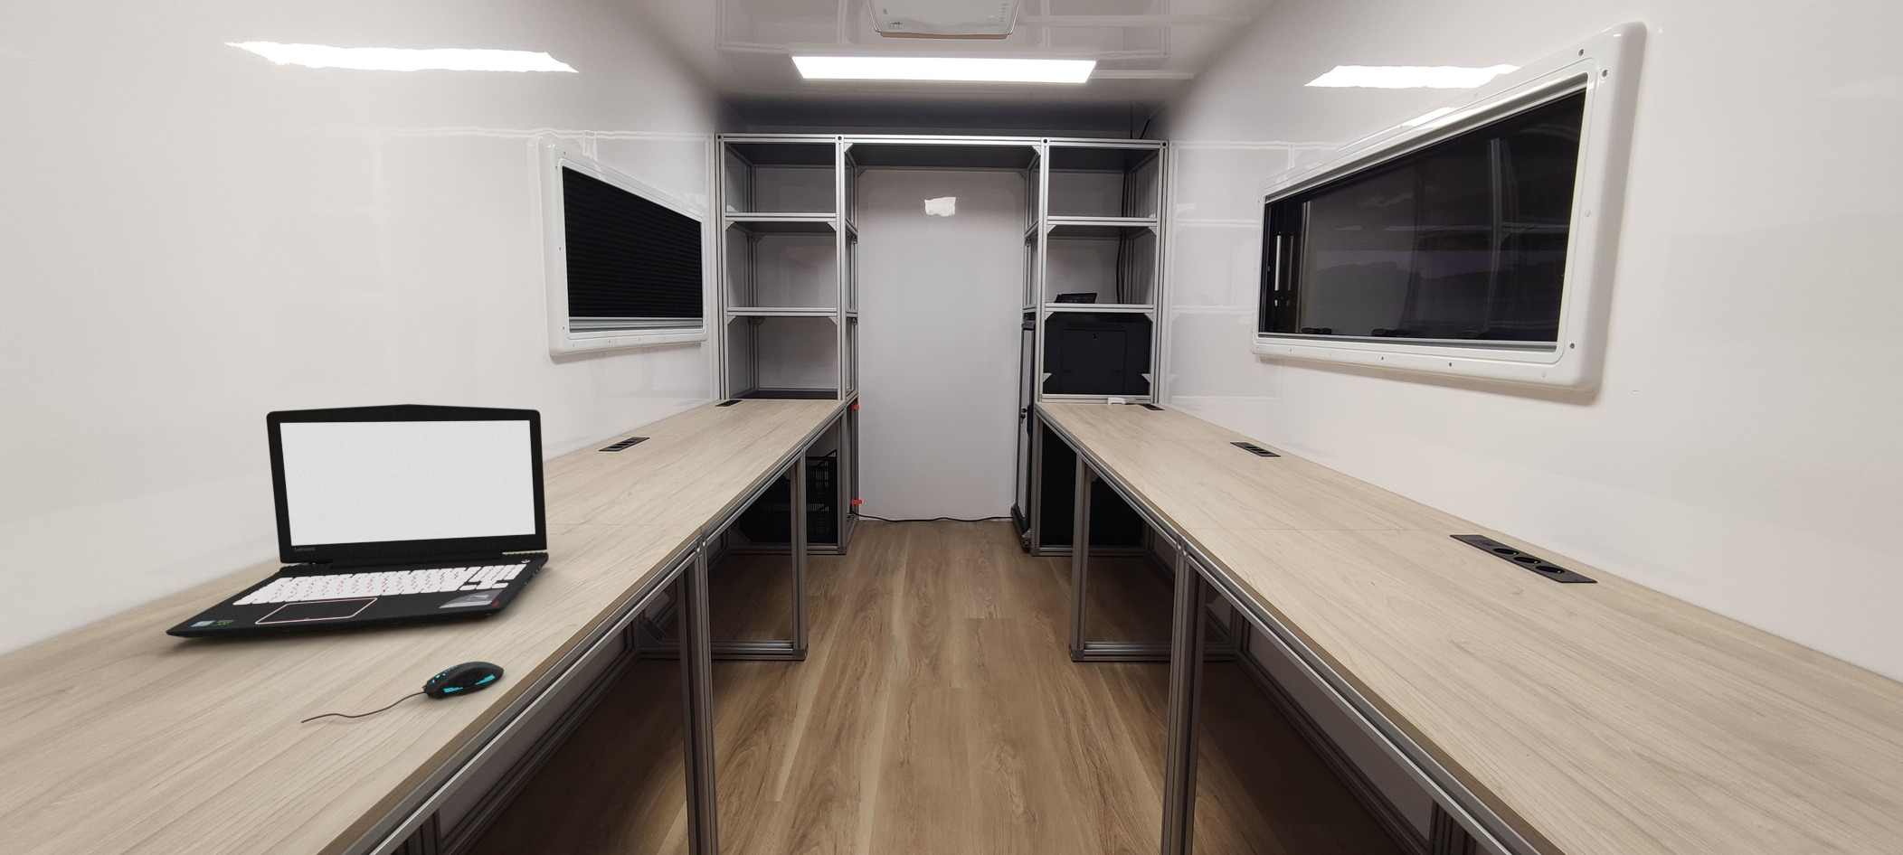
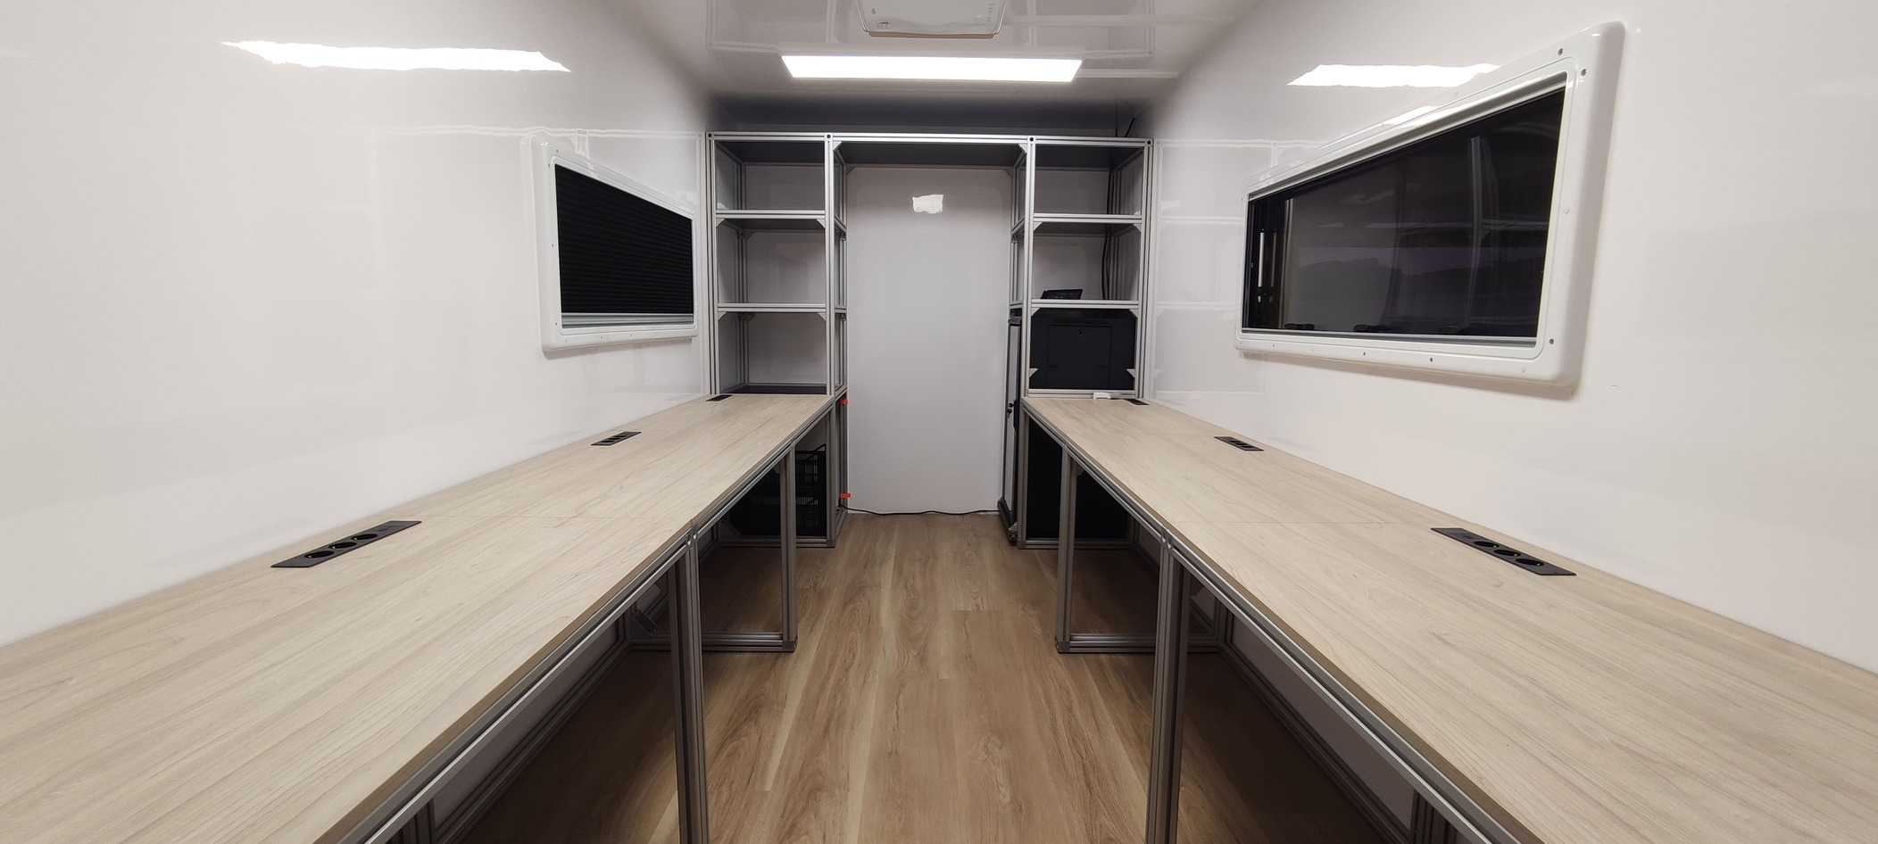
- laptop [165,403,550,639]
- mouse [300,661,505,724]
